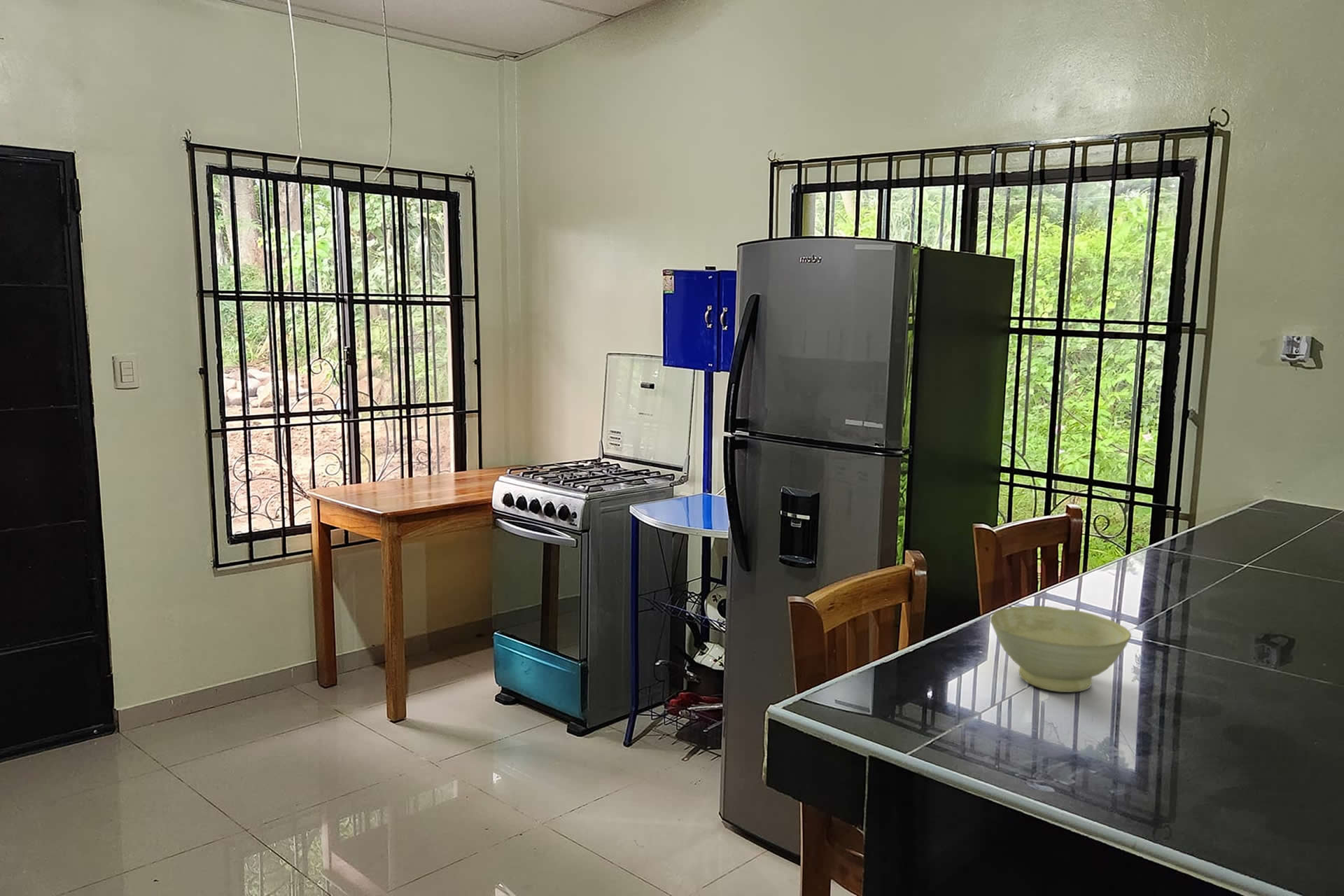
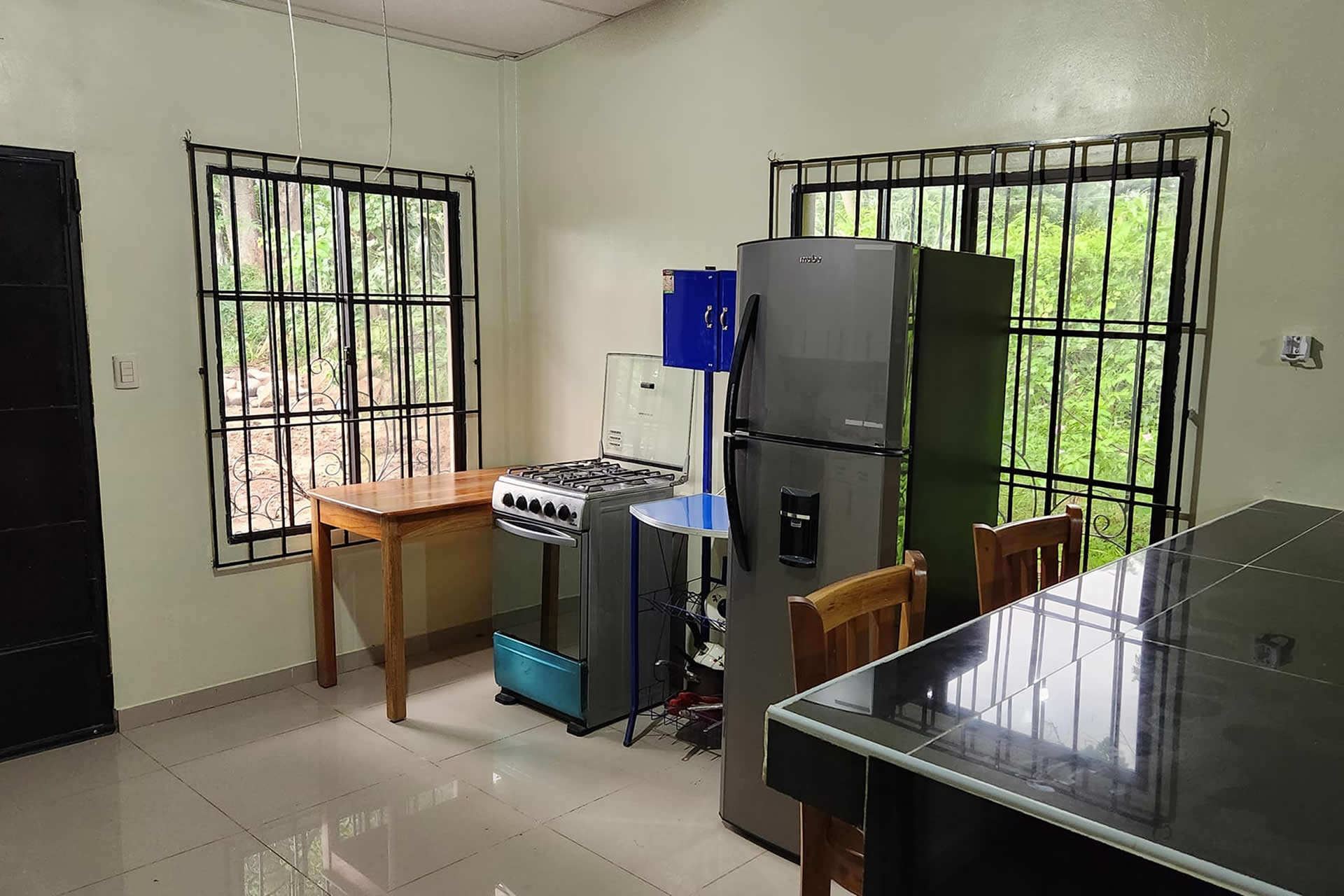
- bowl [990,605,1132,693]
